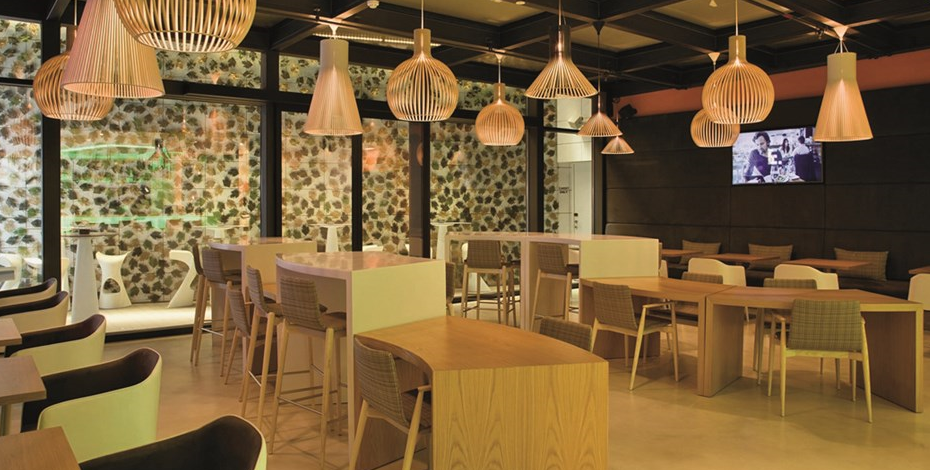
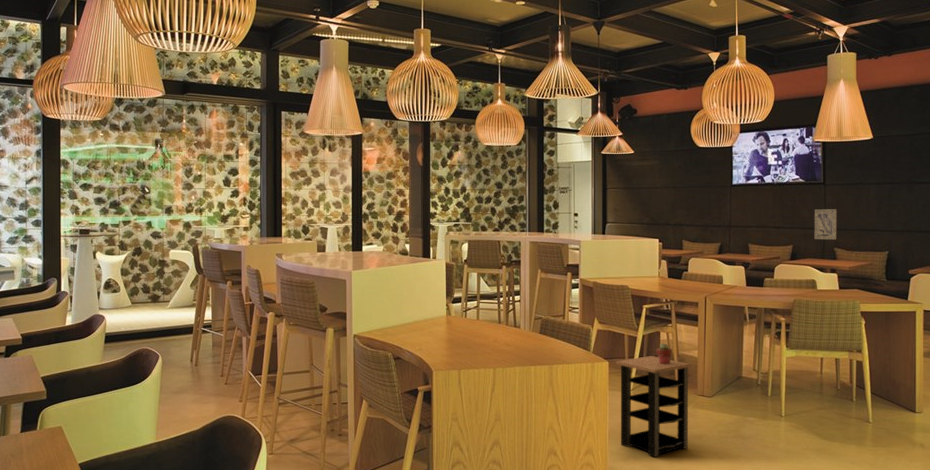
+ wall art [814,208,838,240]
+ side table [615,355,691,458]
+ potted succulent [655,342,673,364]
